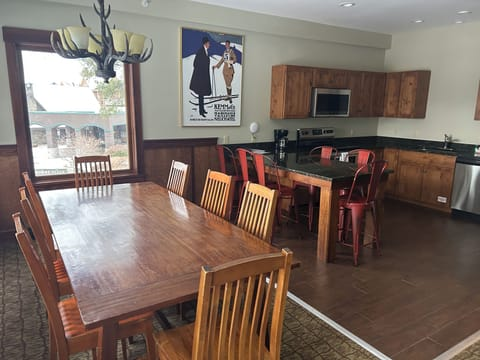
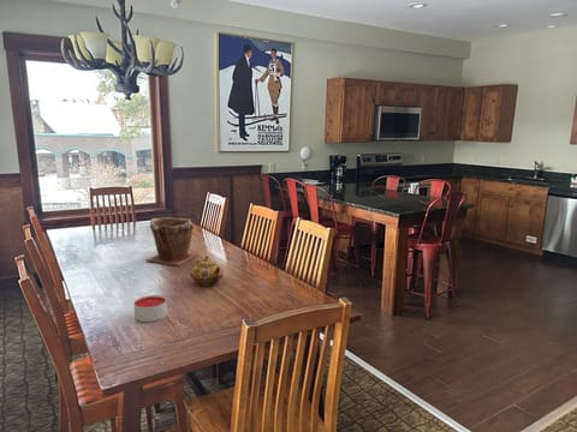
+ plant pot [145,216,200,266]
+ teapot [190,254,225,288]
+ candle [133,294,167,323]
